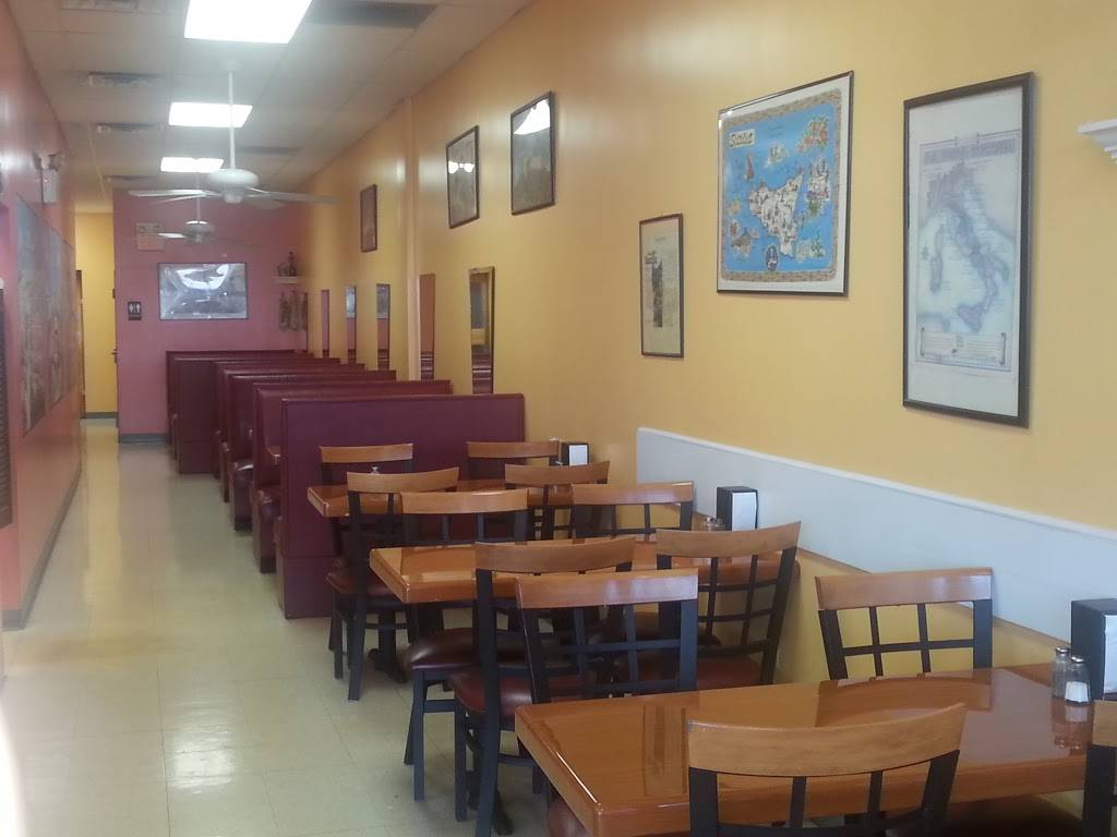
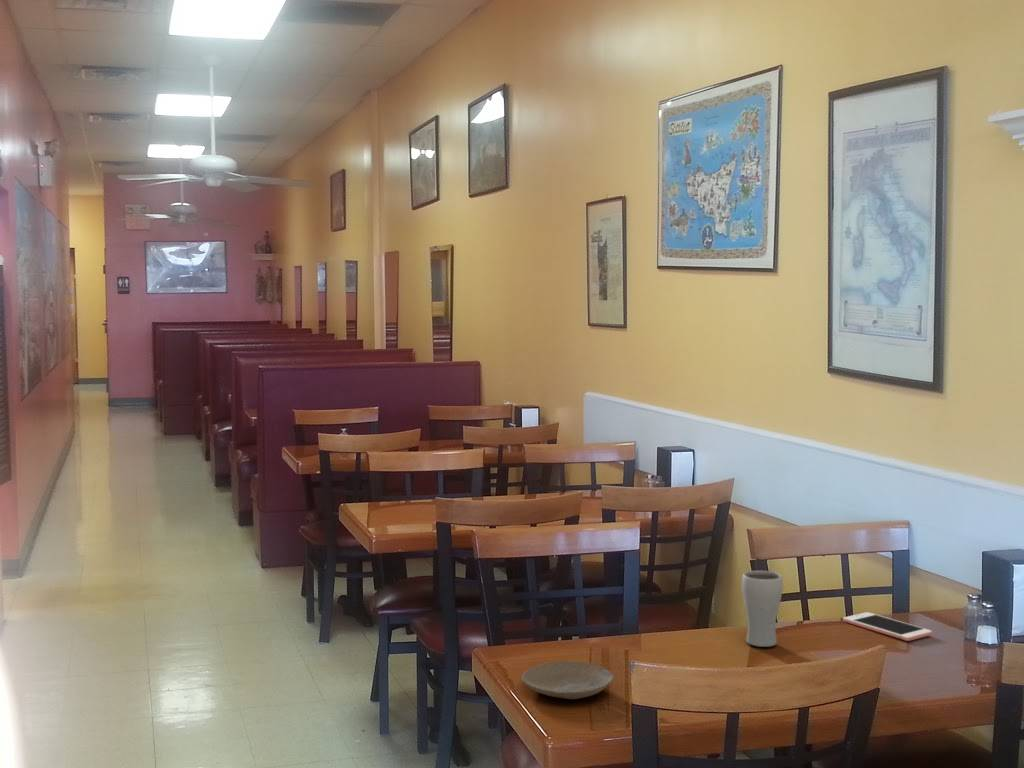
+ drinking glass [741,570,784,648]
+ plate [521,660,615,700]
+ cell phone [842,611,933,642]
